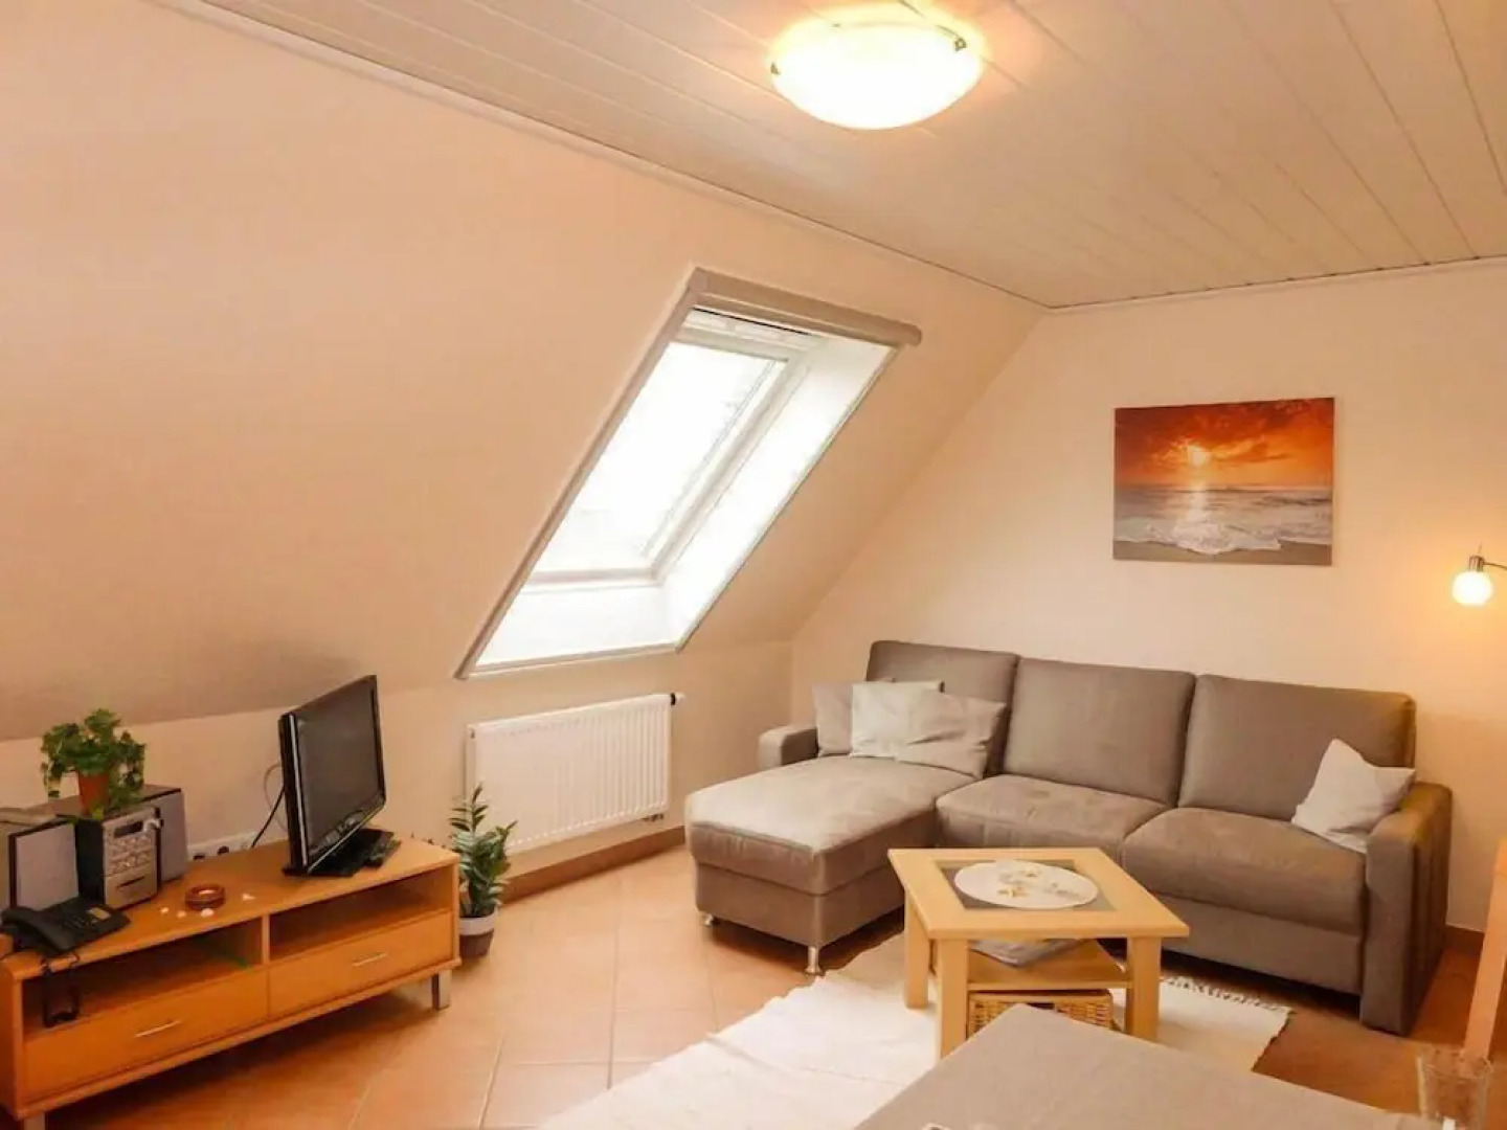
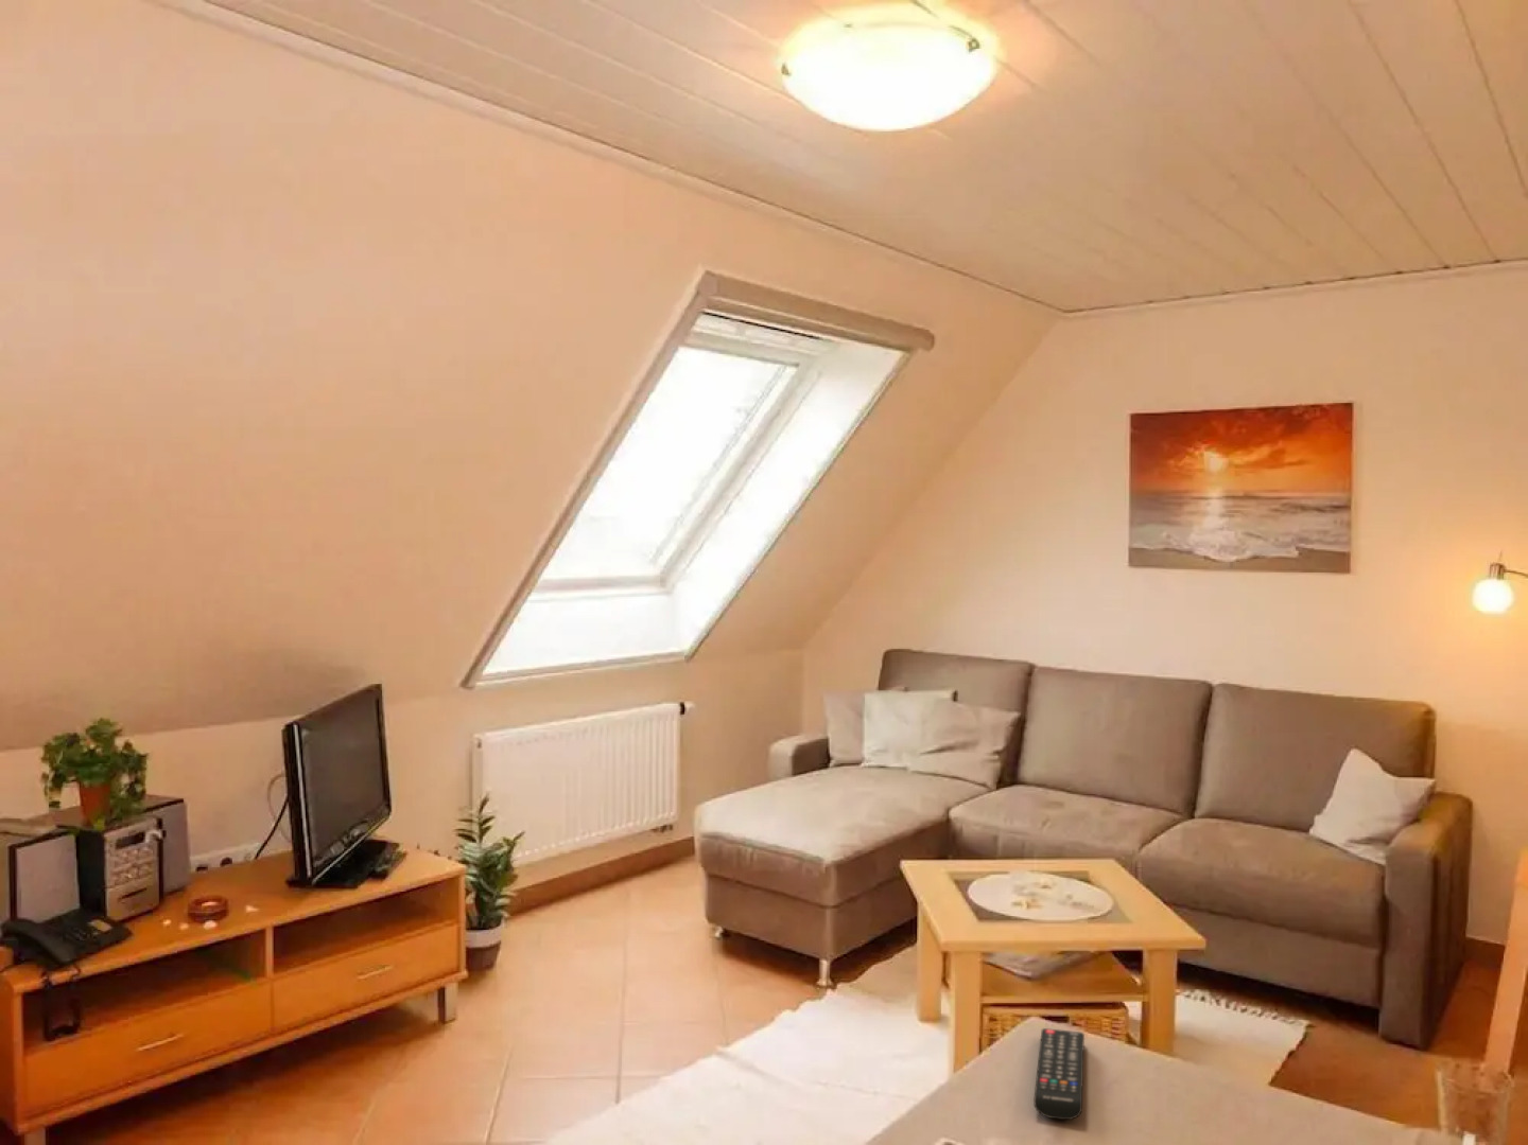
+ remote control [1032,1027,1085,1121]
